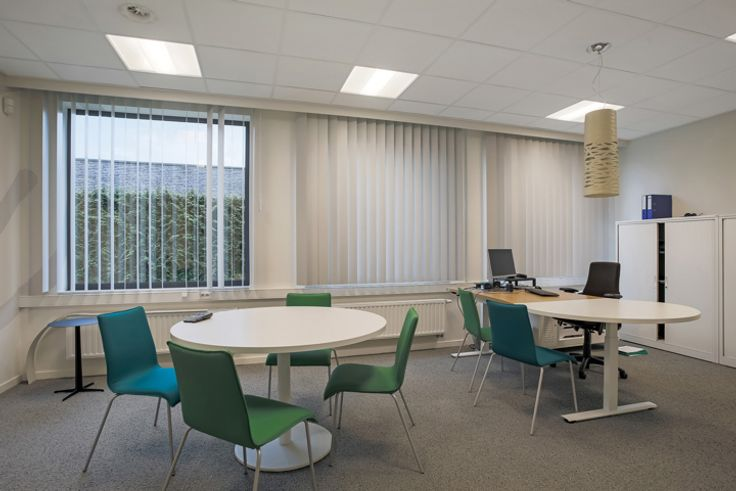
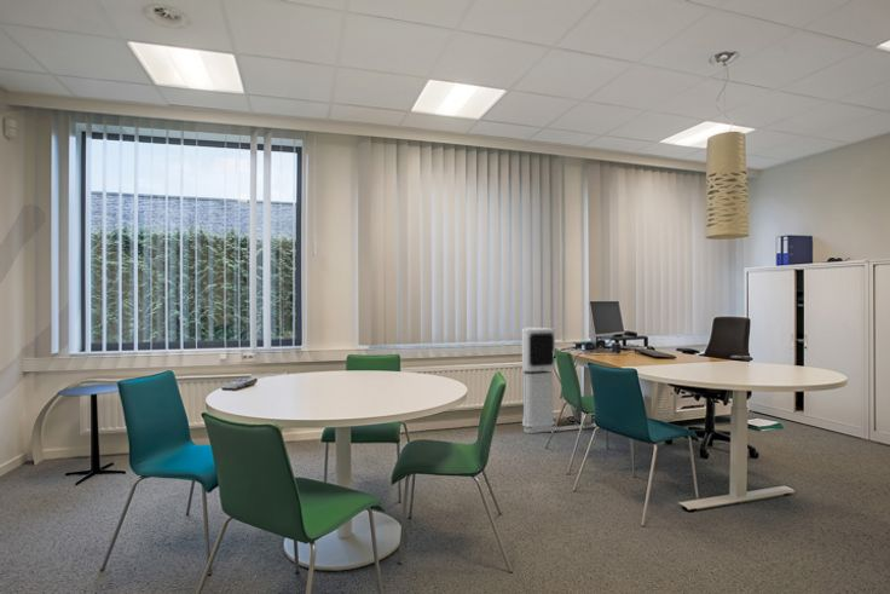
+ air purifier [521,325,556,434]
